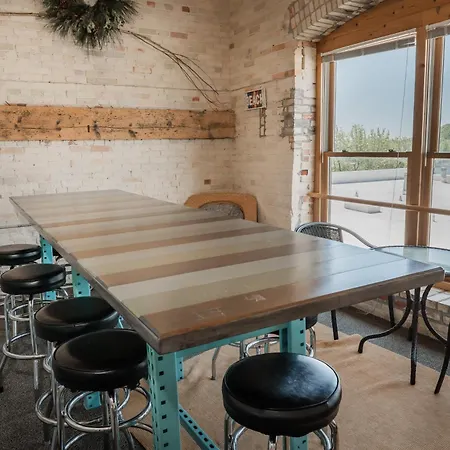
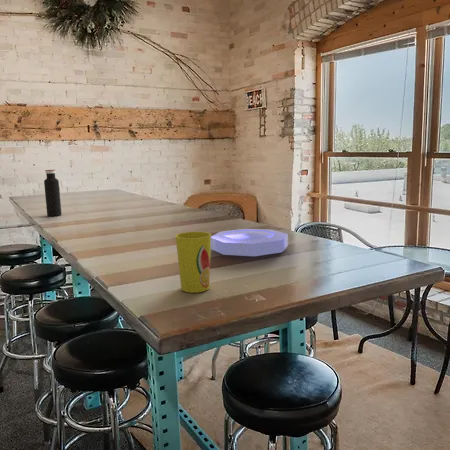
+ cup [175,231,212,294]
+ water bottle [43,169,63,217]
+ bowl [211,228,289,257]
